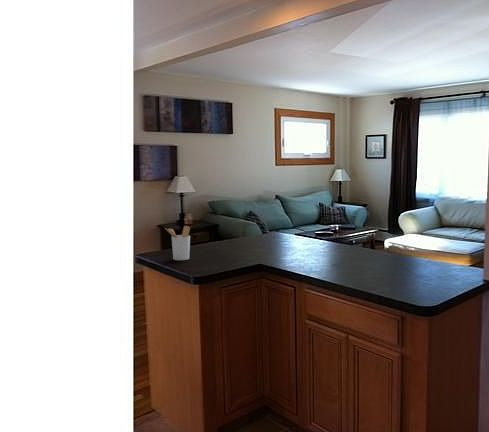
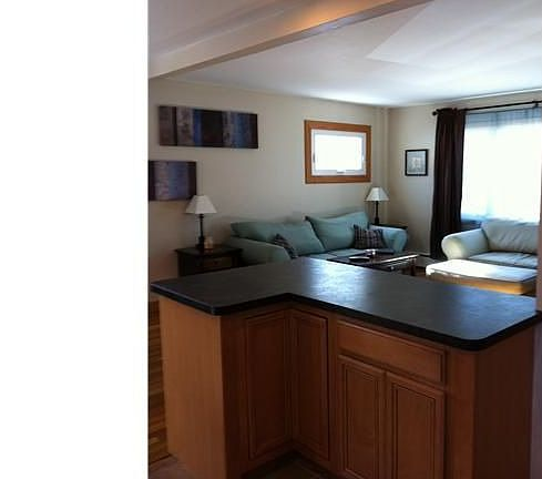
- utensil holder [164,225,191,261]
